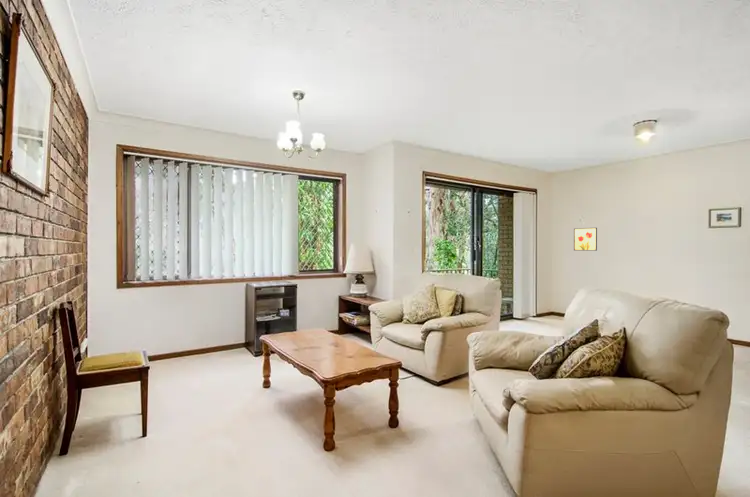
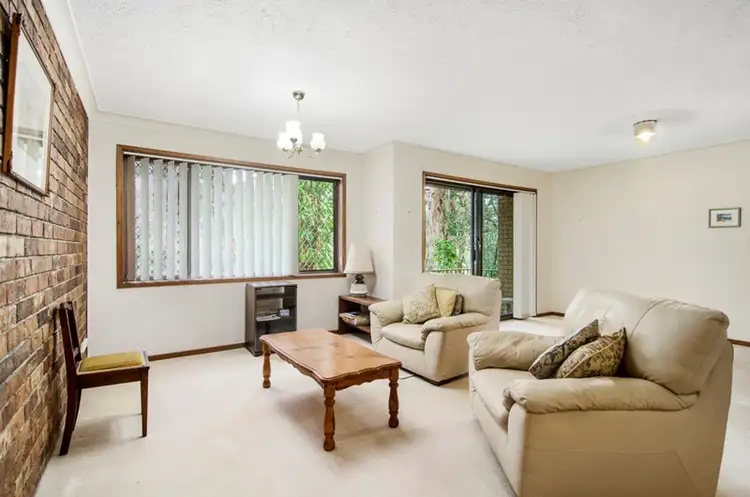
- wall art [573,227,598,252]
